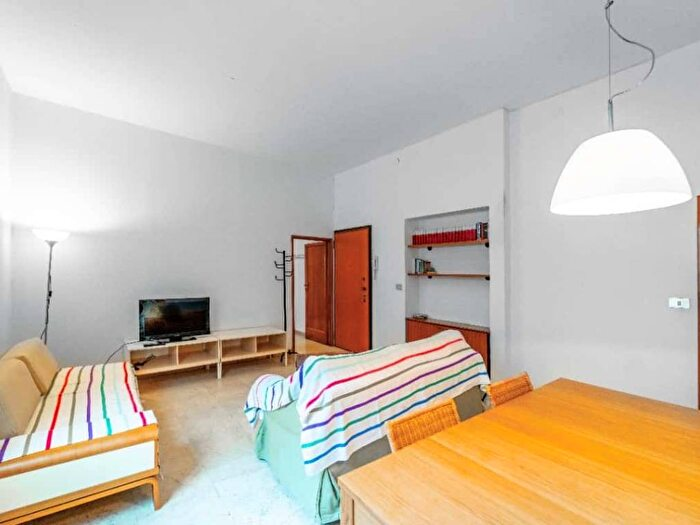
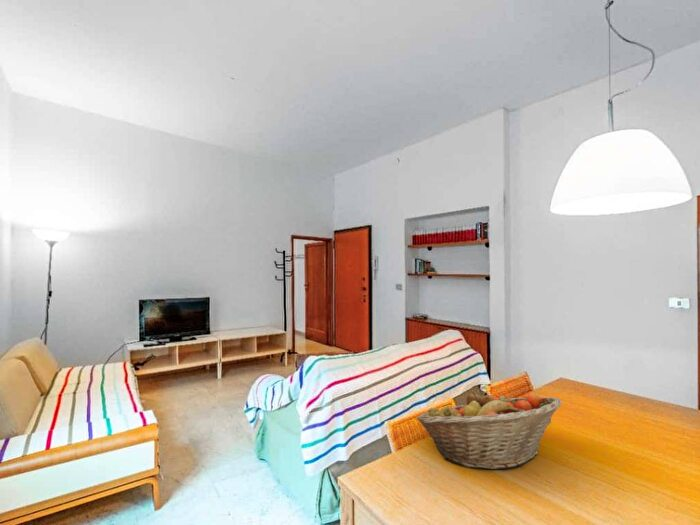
+ fruit basket [415,391,563,471]
